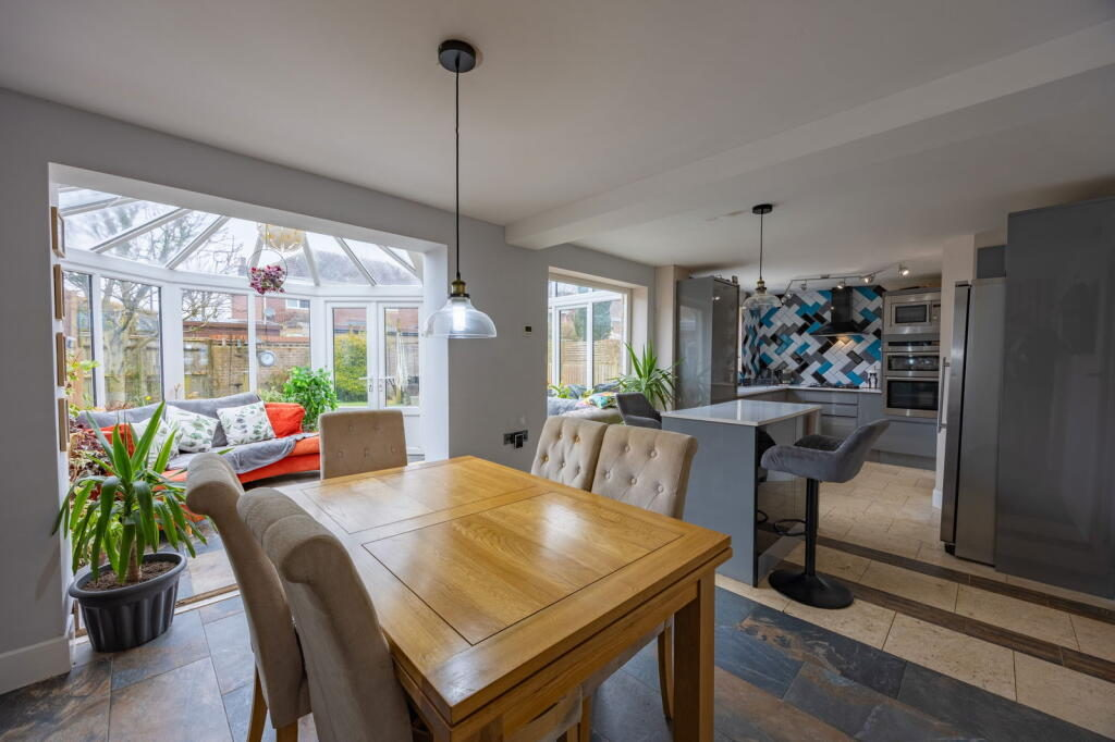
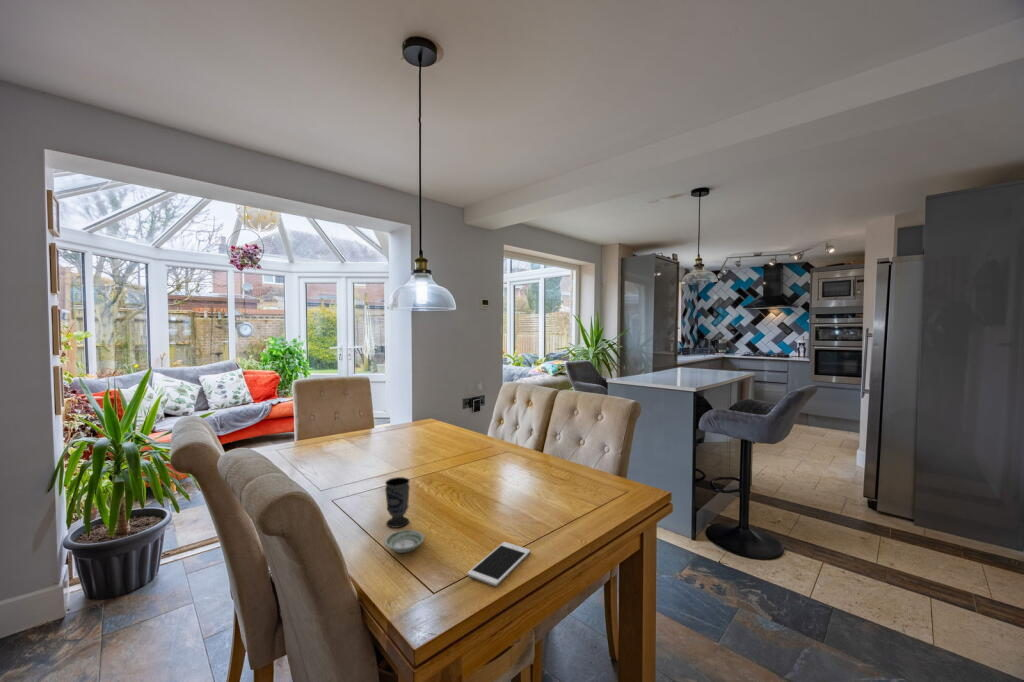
+ cell phone [467,541,532,587]
+ cup [384,476,411,529]
+ saucer [383,529,425,554]
